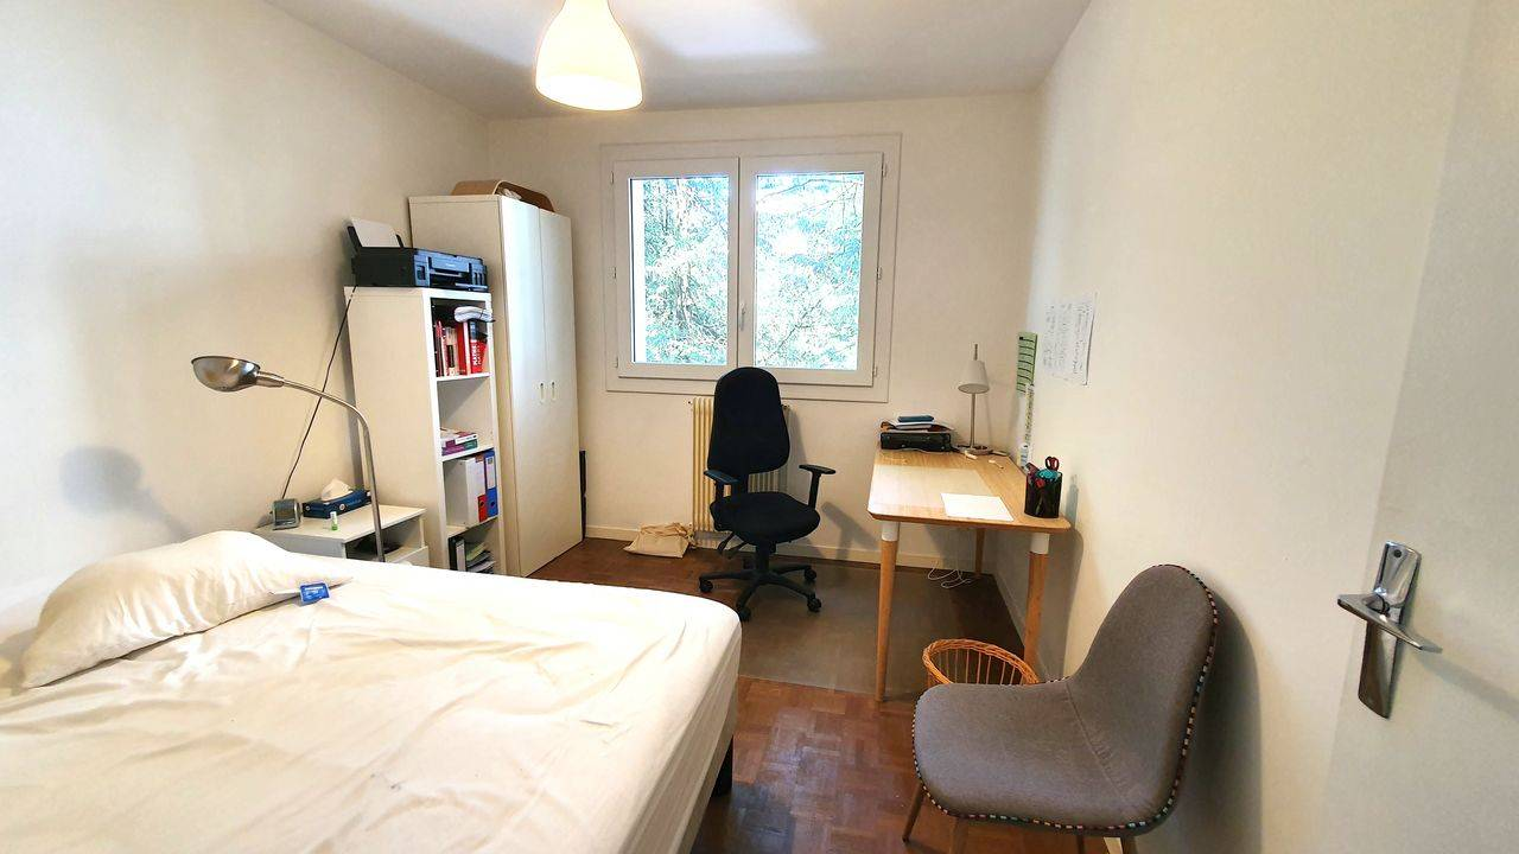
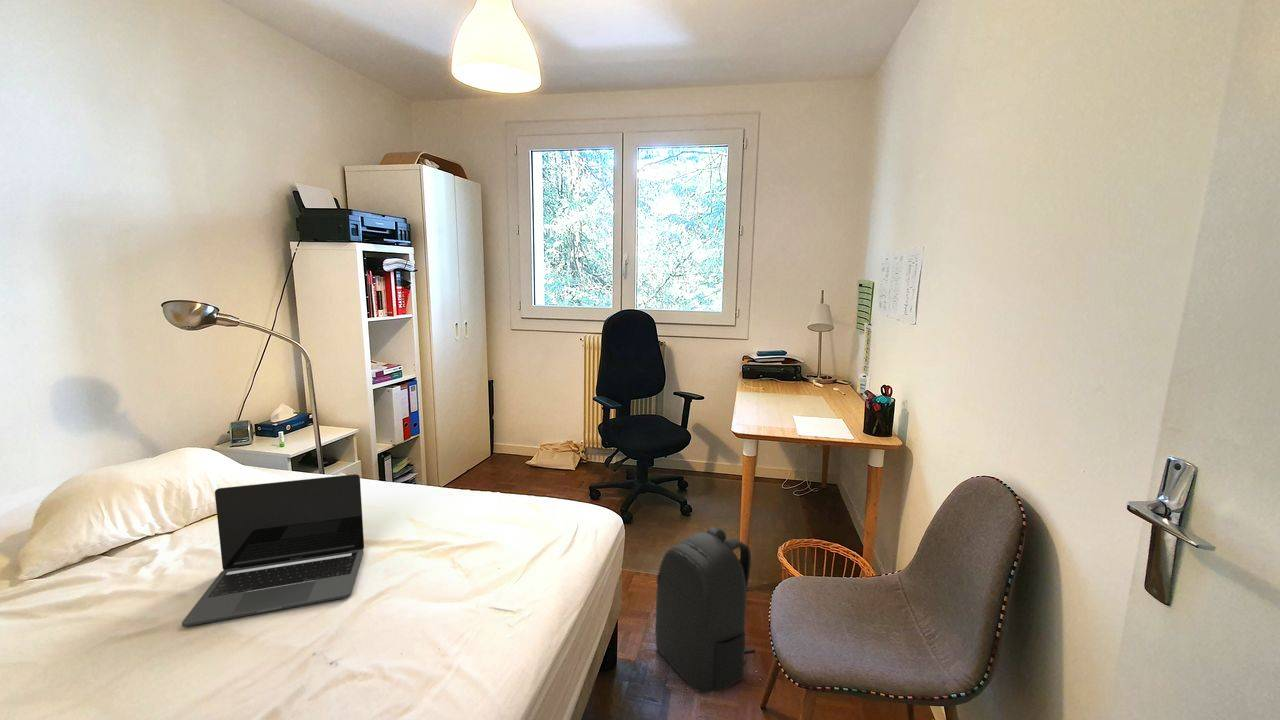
+ laptop [181,473,365,627]
+ backpack [655,525,756,694]
